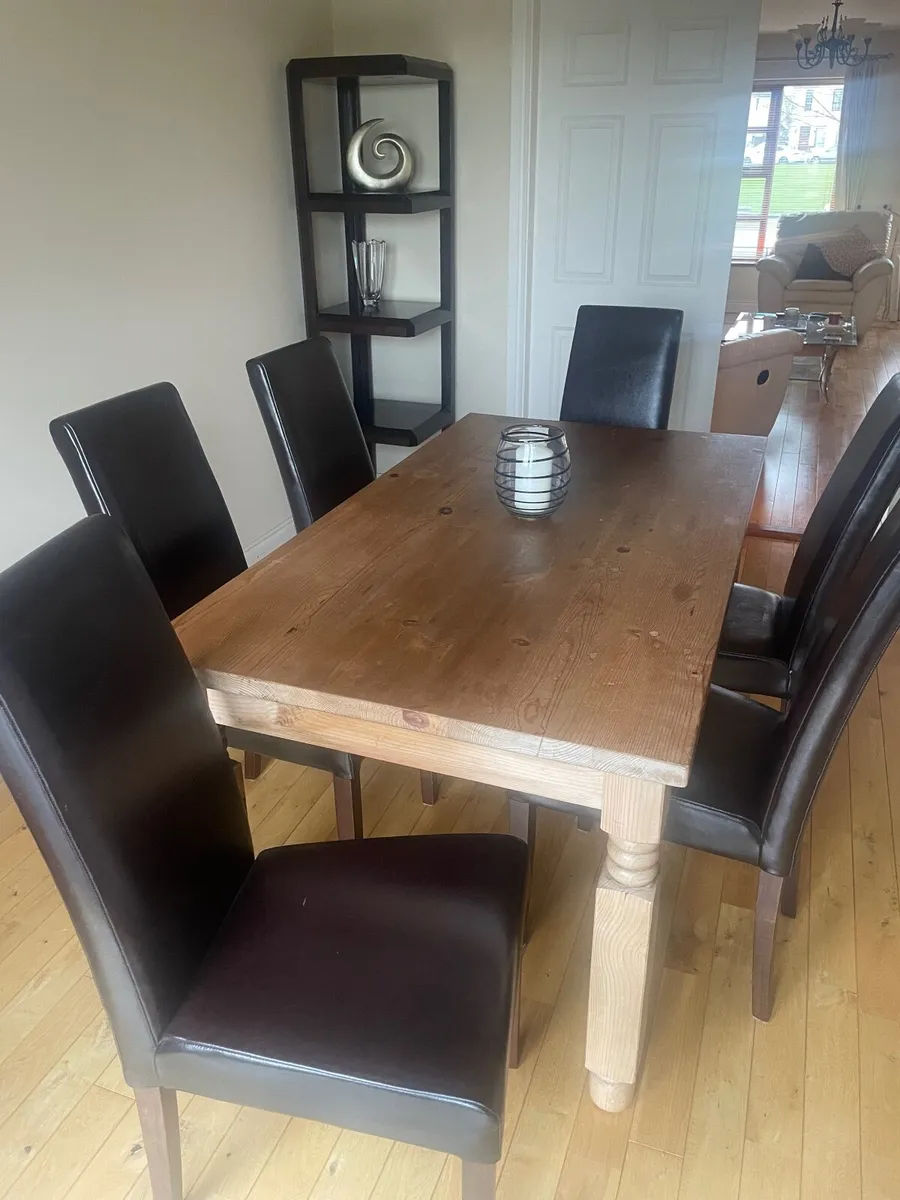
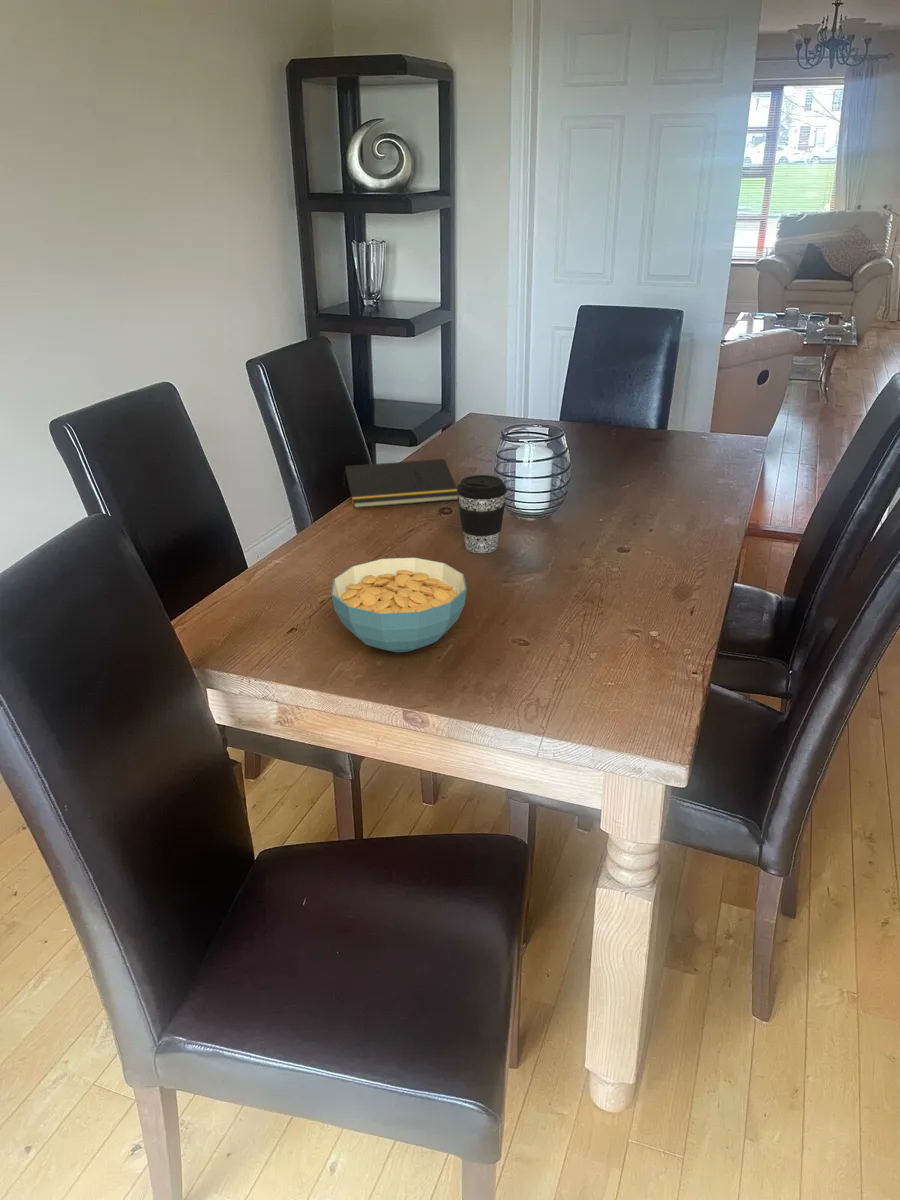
+ coffee cup [456,474,508,554]
+ cereal bowl [330,556,468,653]
+ notepad [343,458,459,509]
